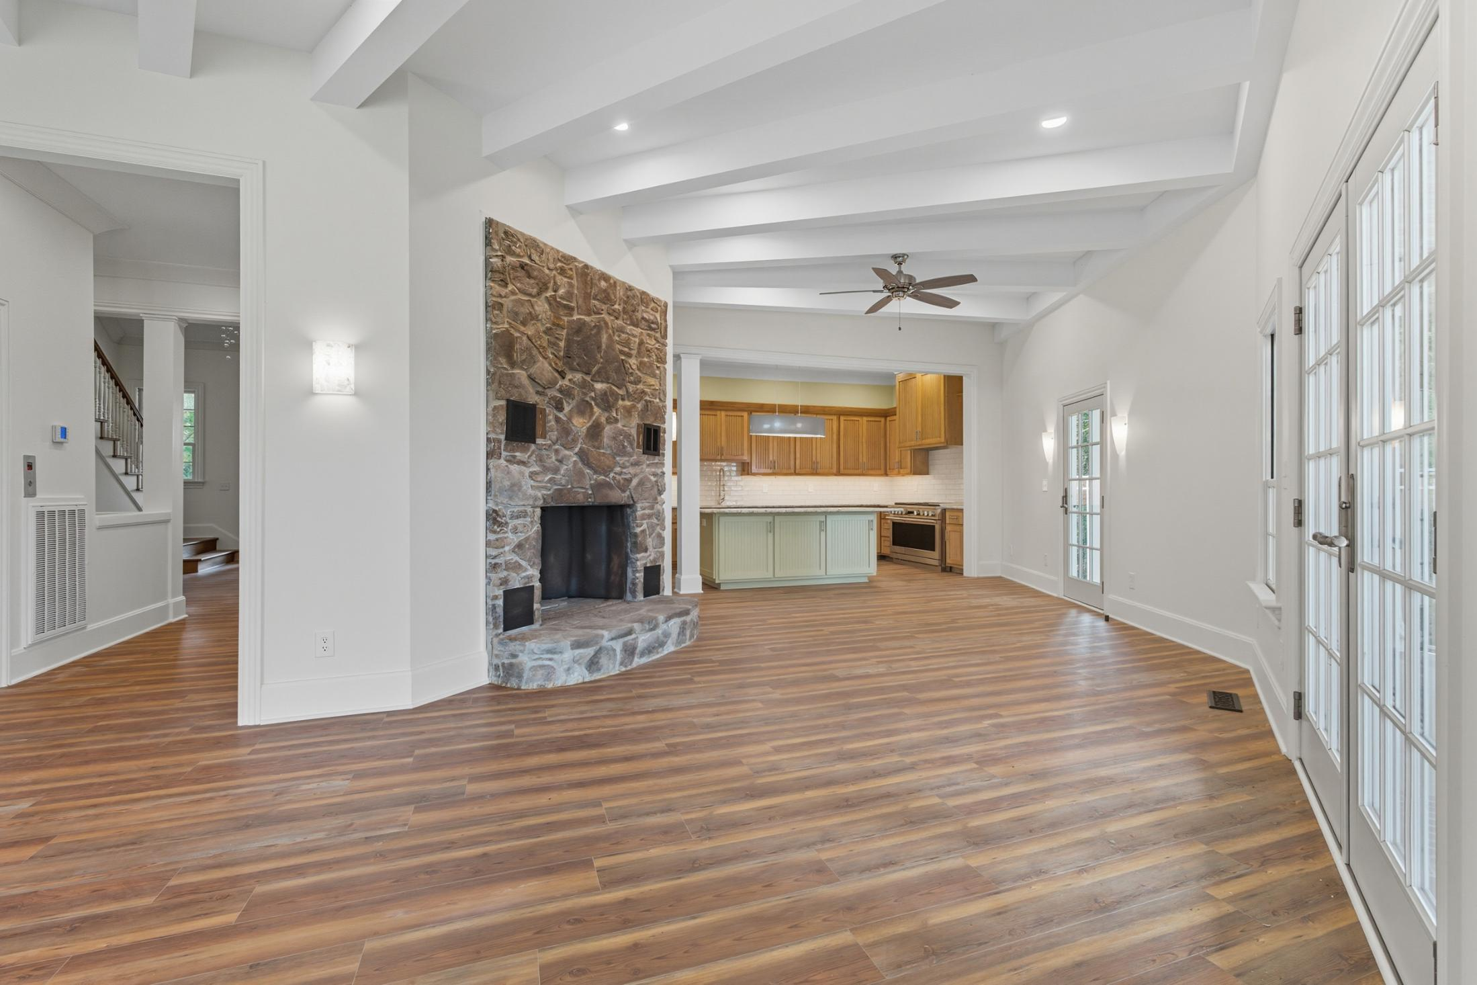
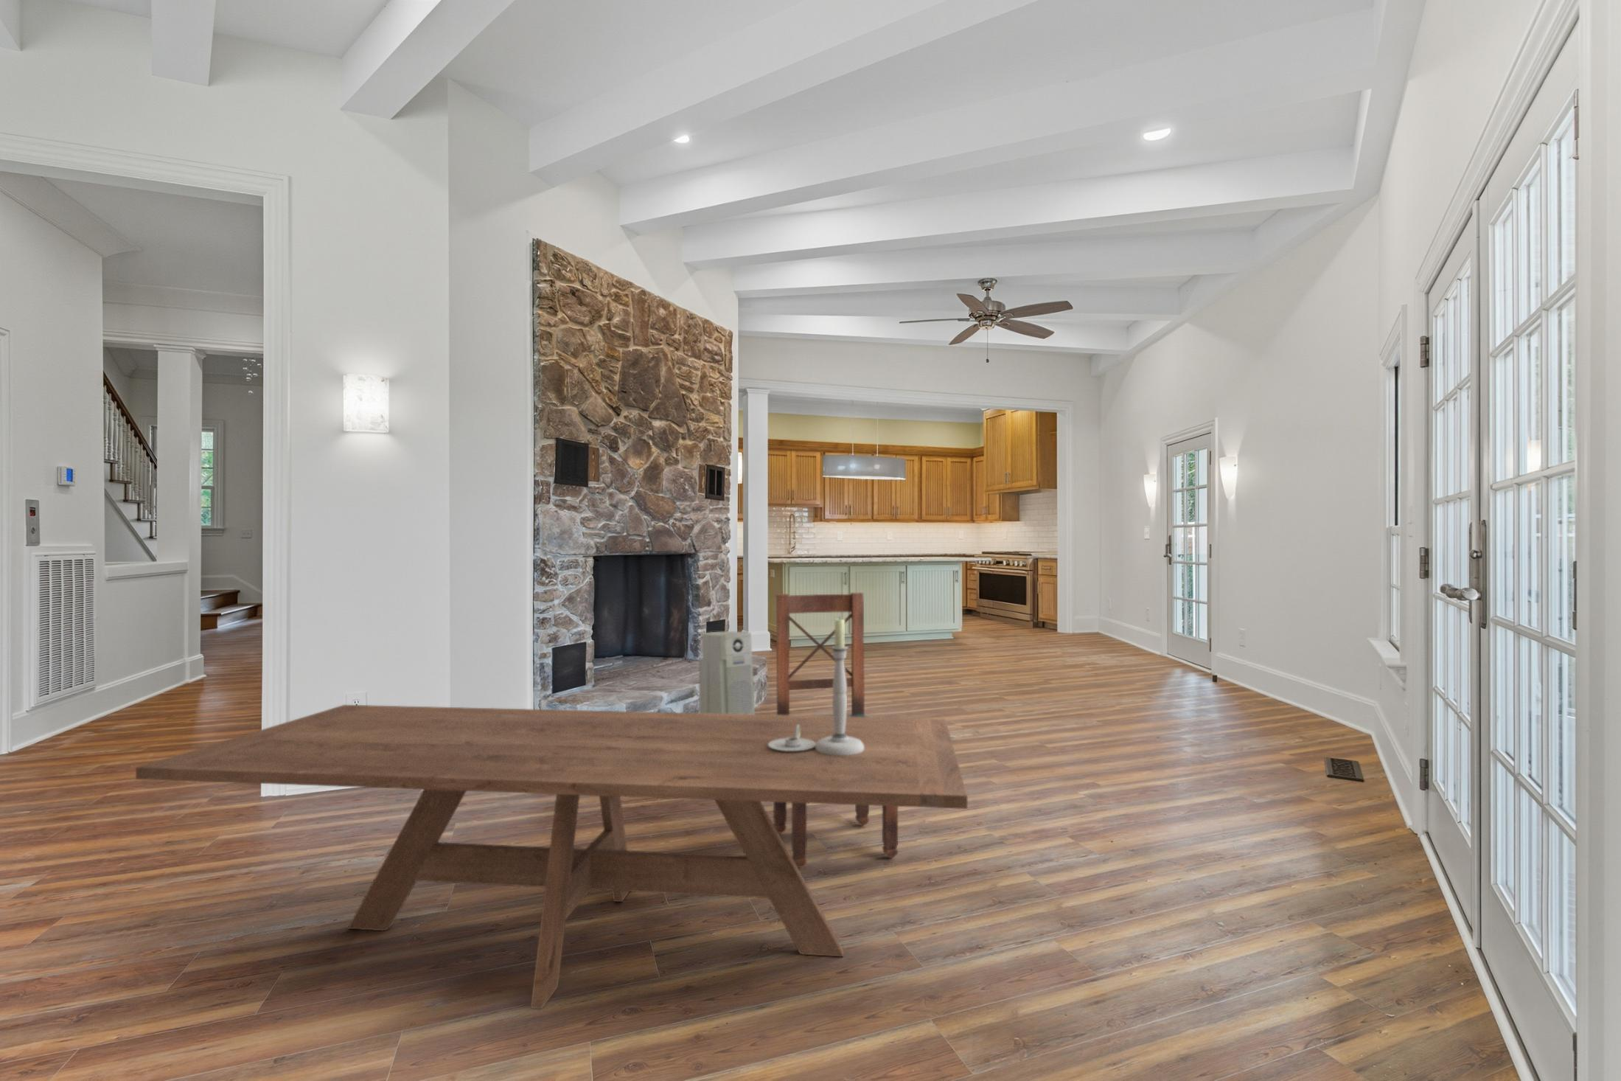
+ air purifier [698,631,755,714]
+ dining table [135,705,968,1010]
+ dining chair [773,591,899,869]
+ candlestick [768,617,864,755]
